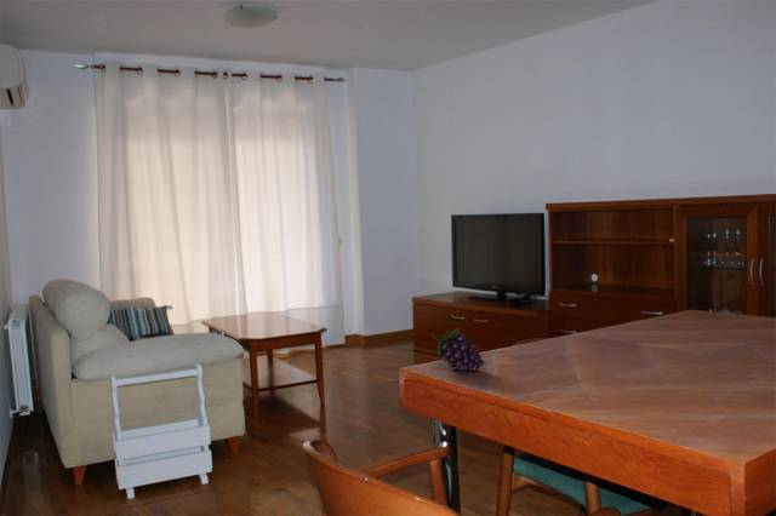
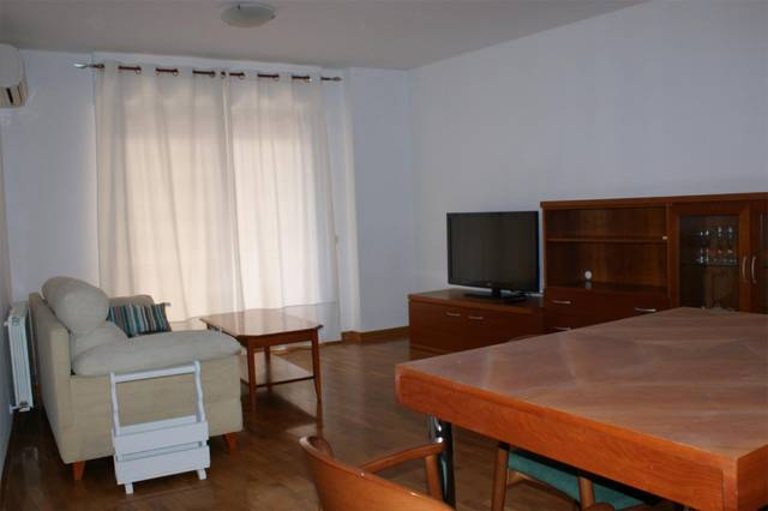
- fruit [432,326,486,372]
